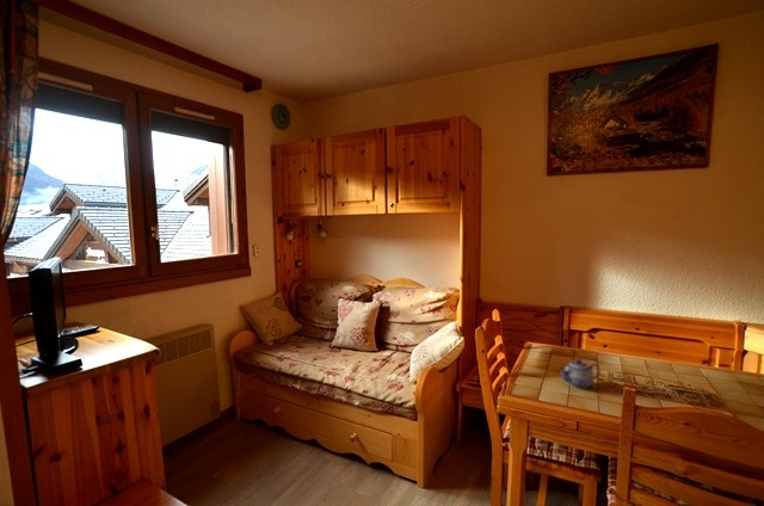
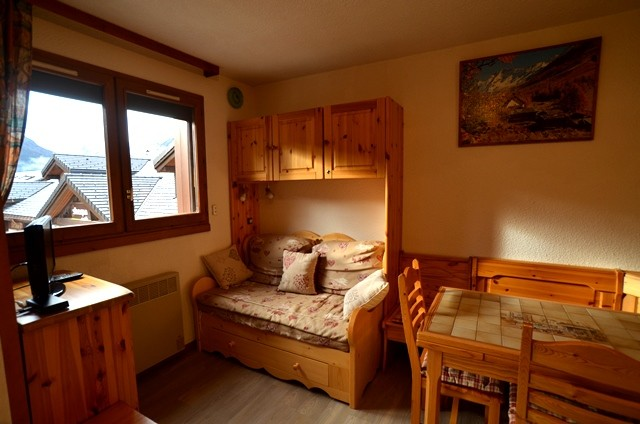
- teapot [556,358,602,390]
